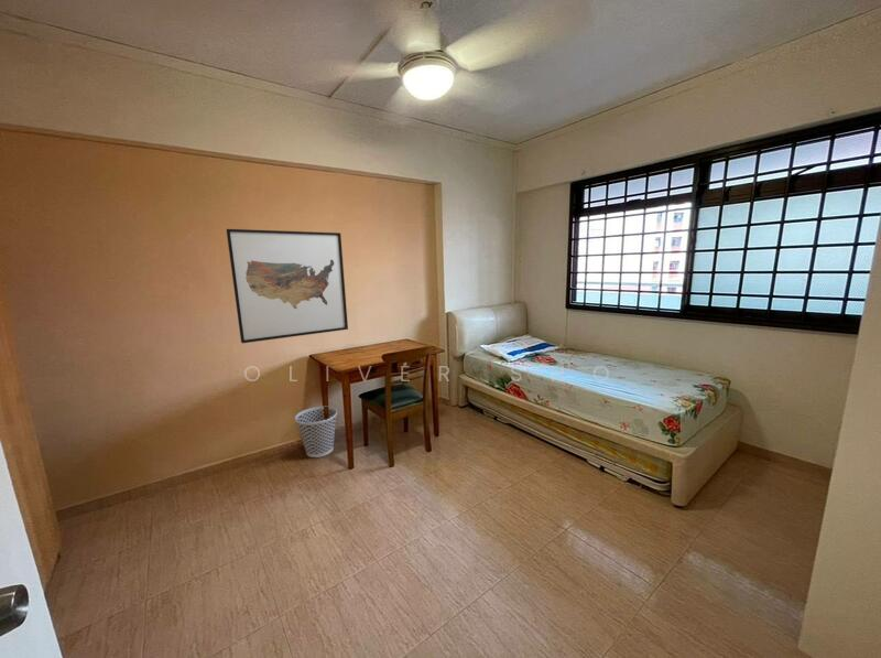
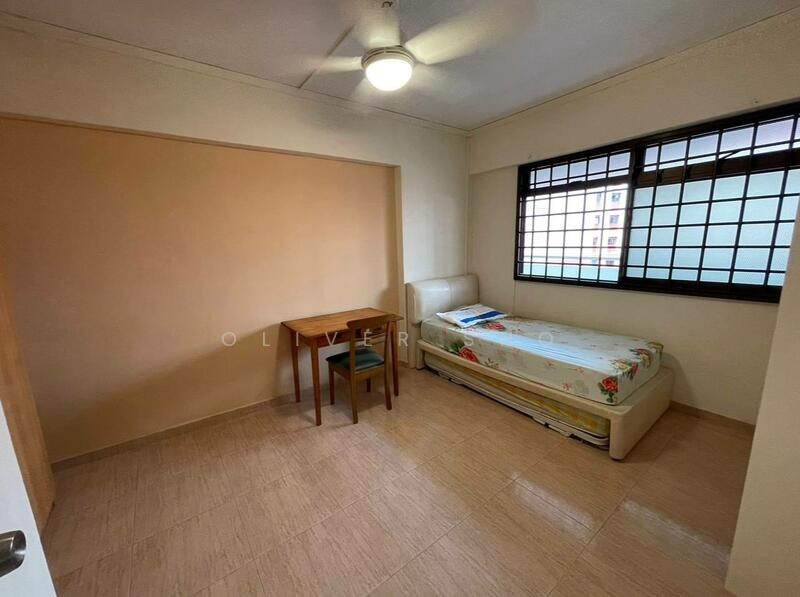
- wastebasket [294,406,338,459]
- wall art [226,228,349,344]
